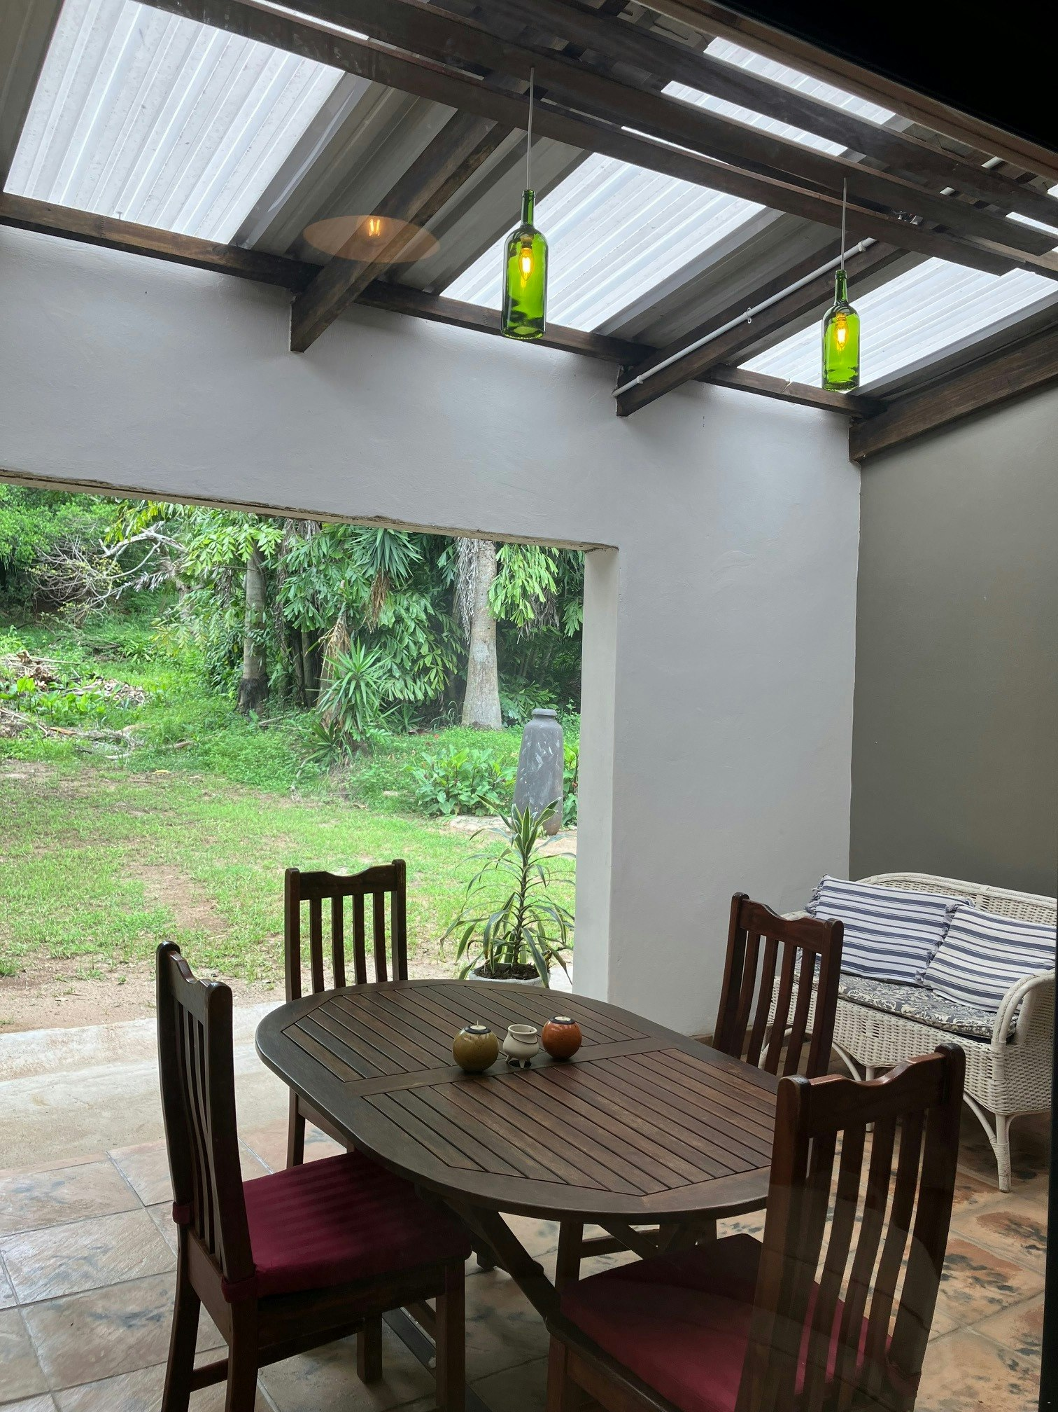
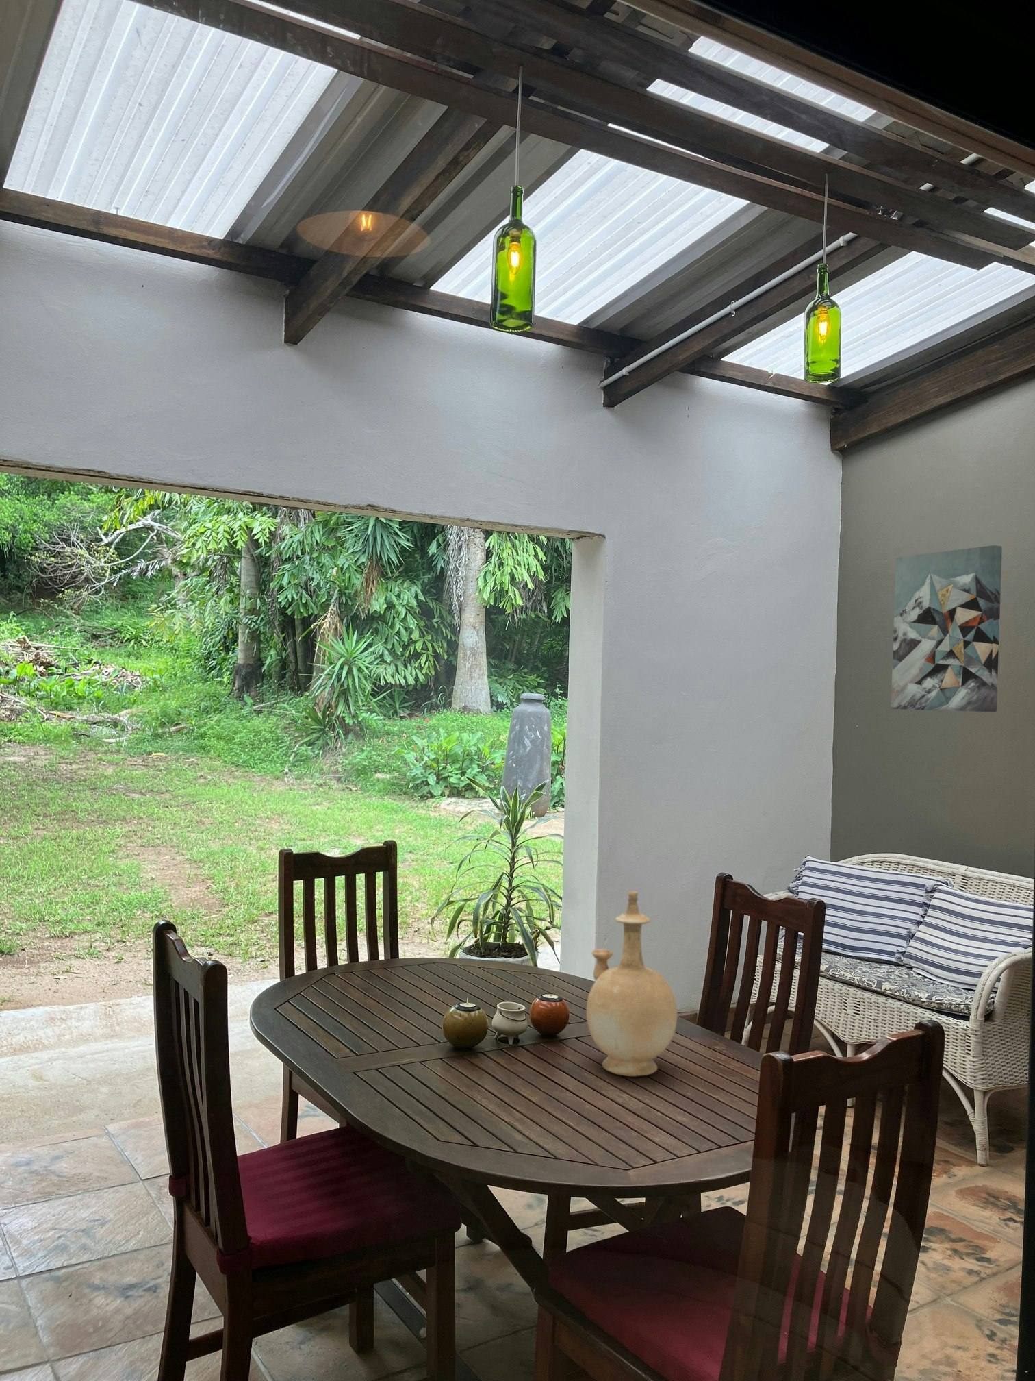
+ vase [586,891,677,1077]
+ wall art [890,545,1002,712]
